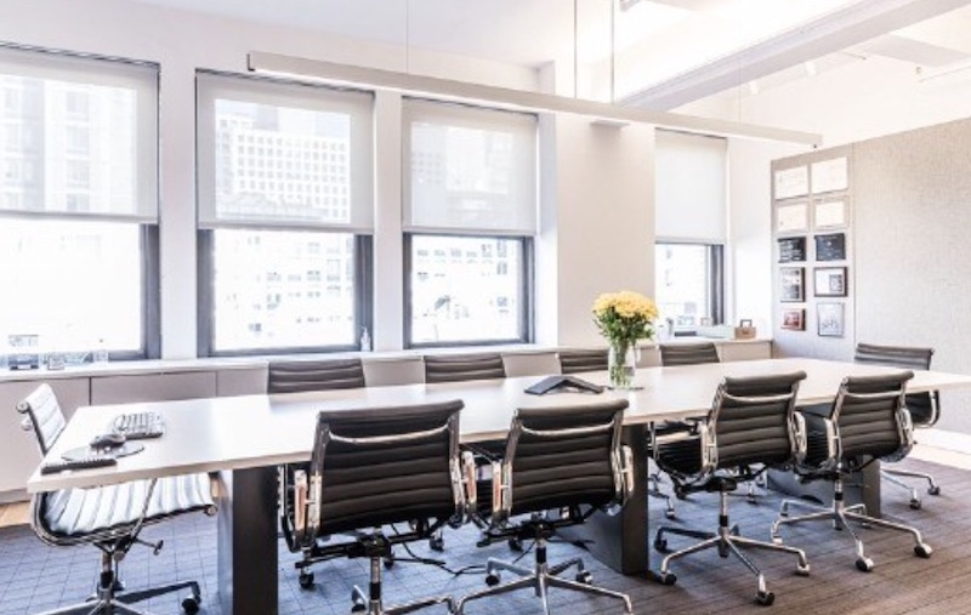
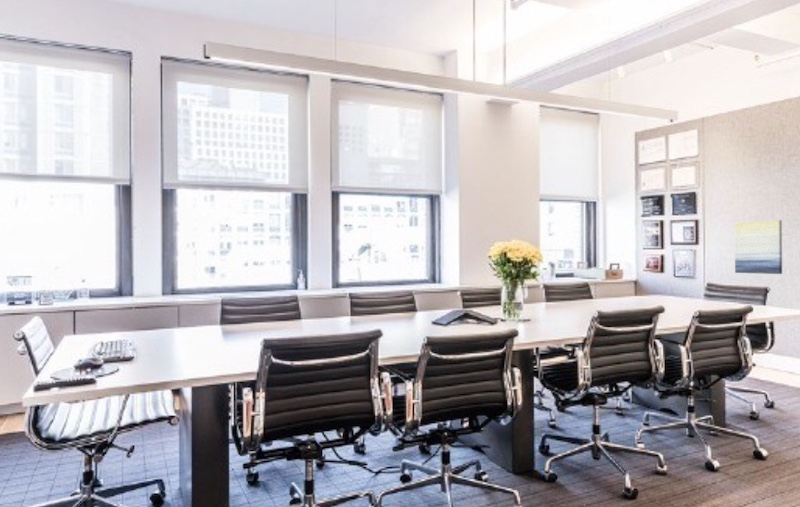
+ wall art [734,219,783,275]
